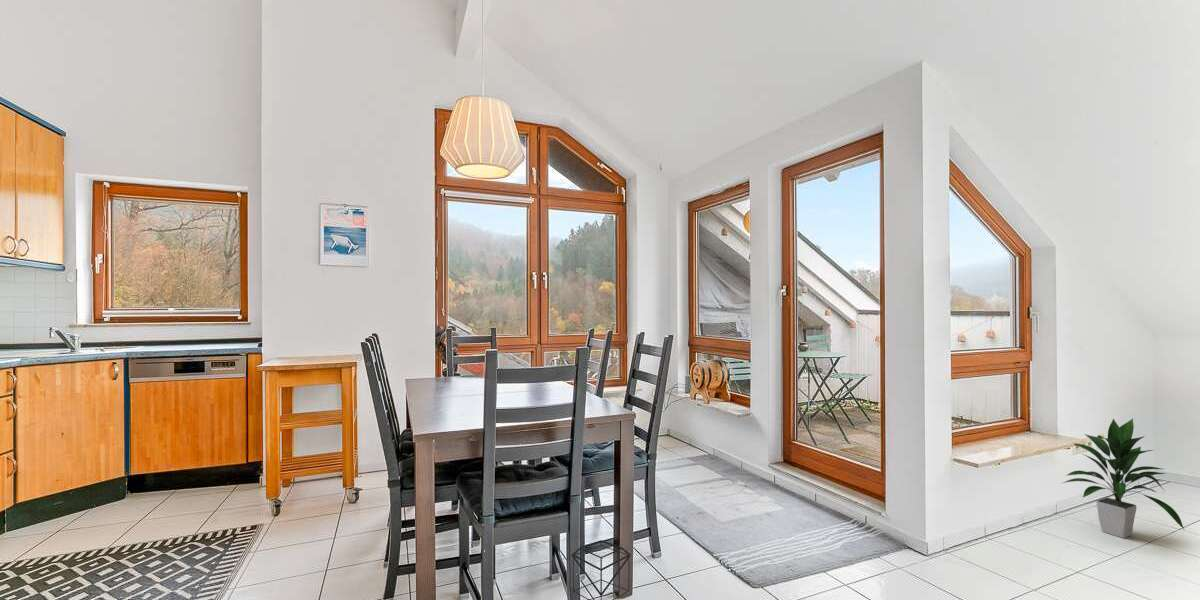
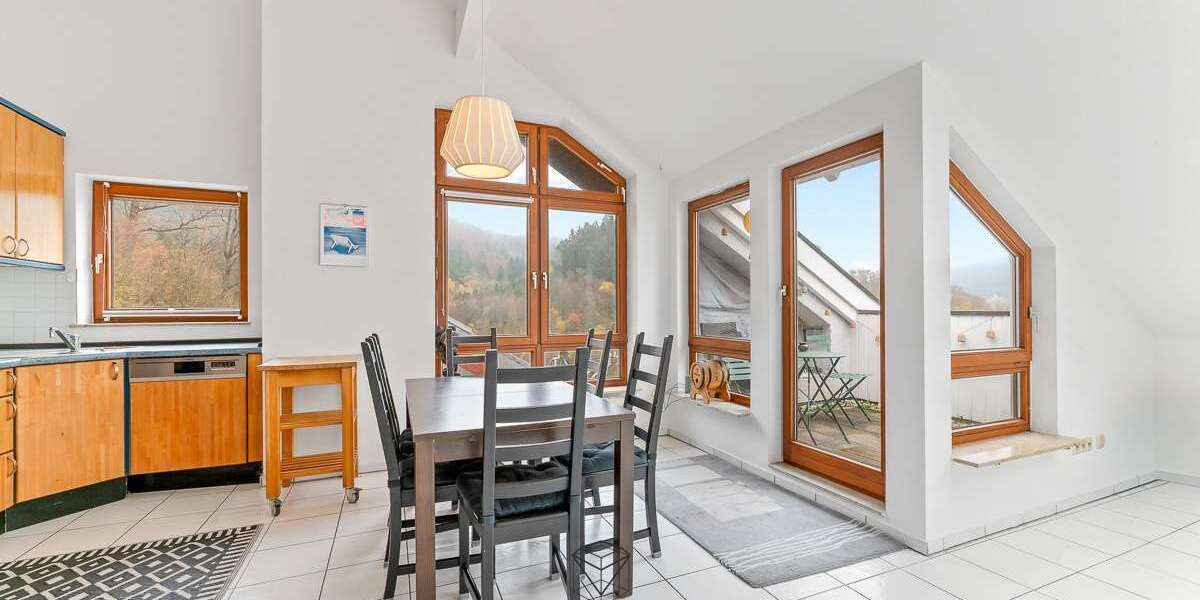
- indoor plant [1059,417,1185,539]
